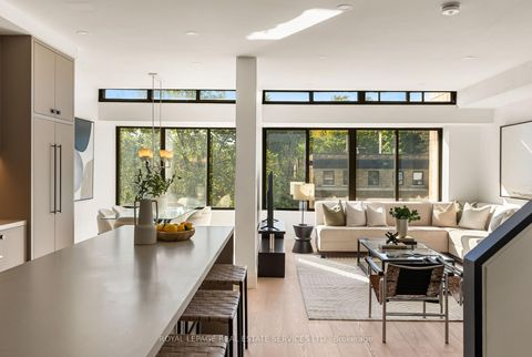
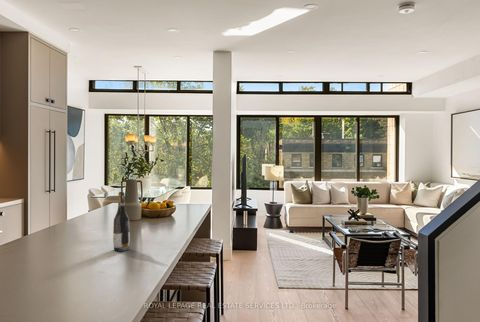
+ wine bottle [112,191,131,252]
